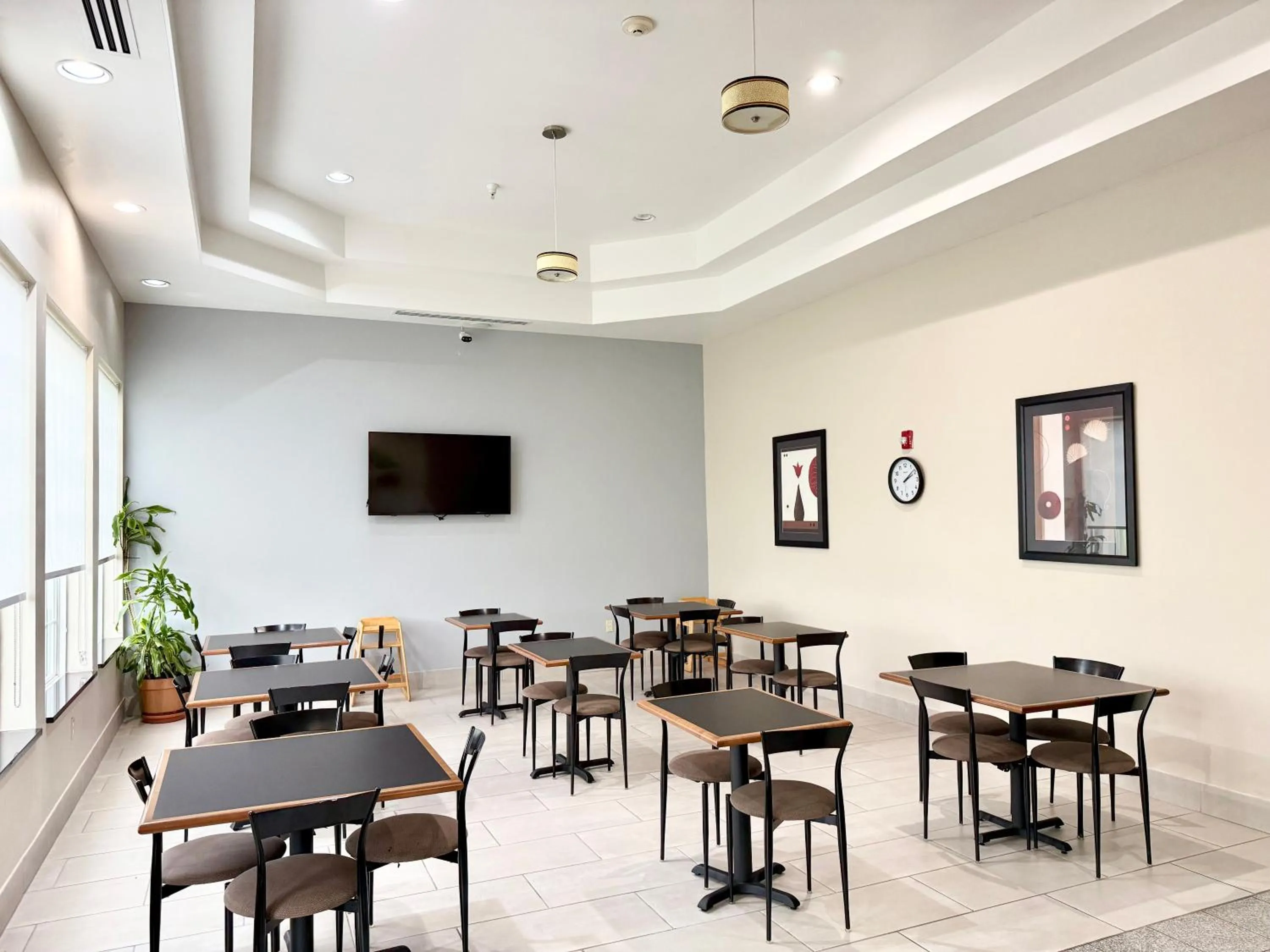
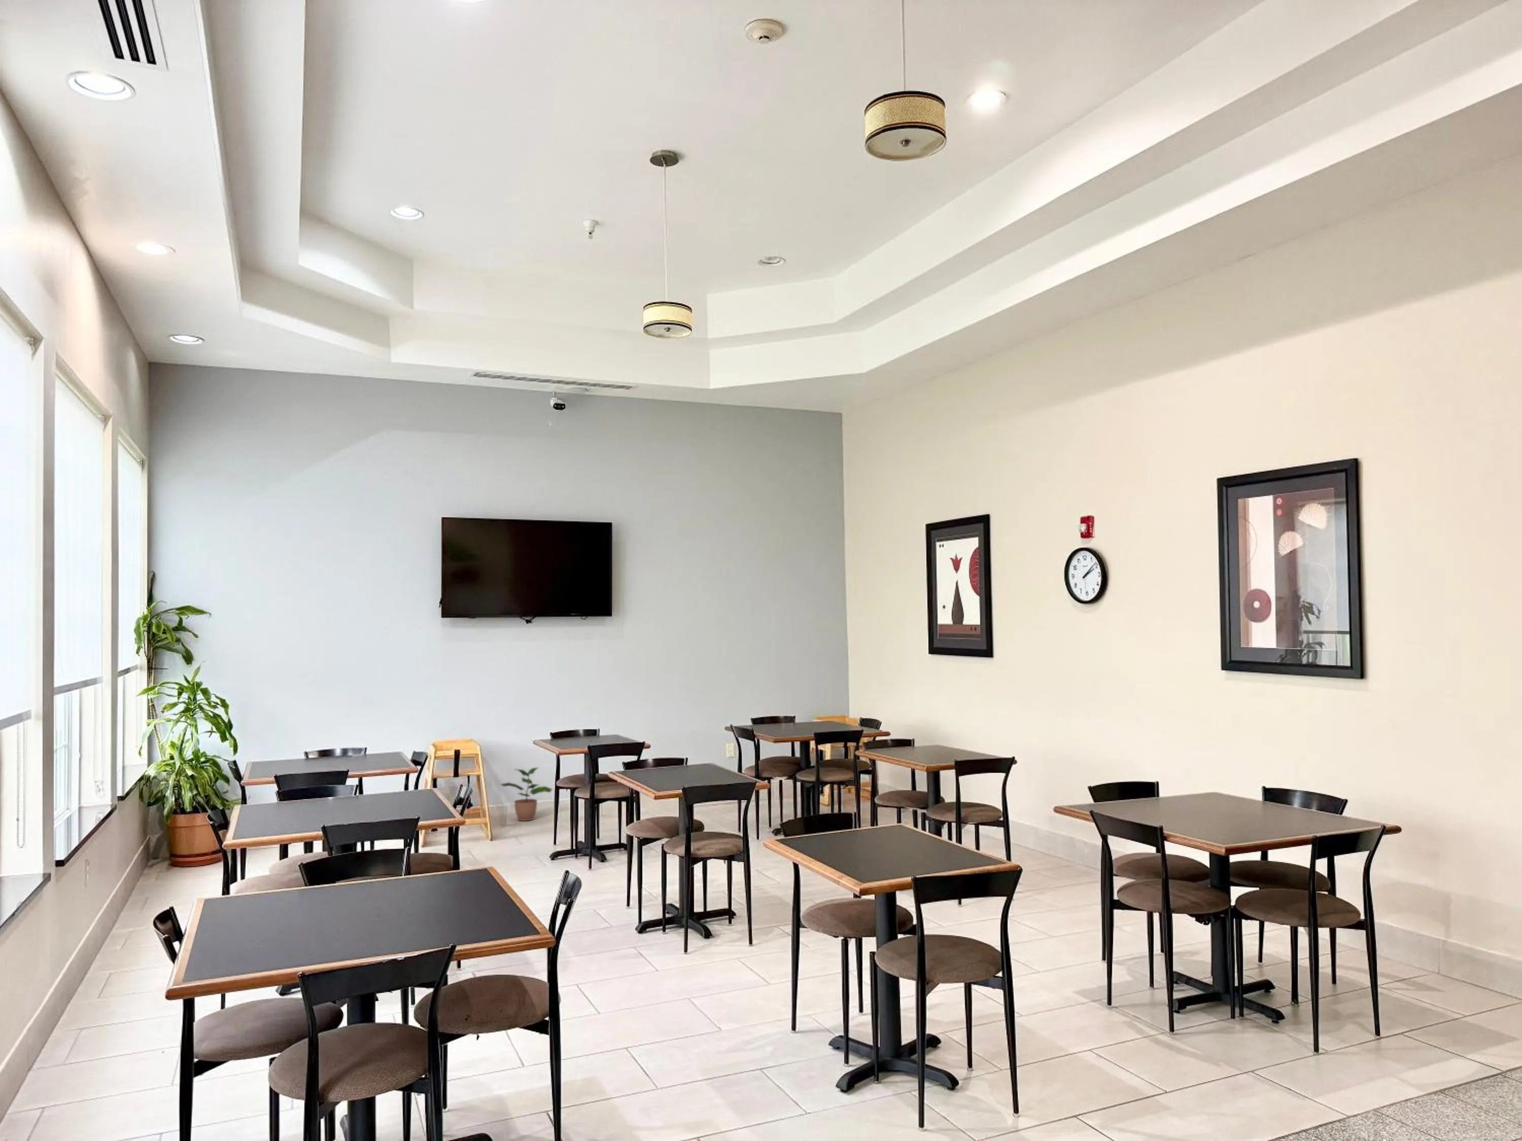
+ potted plant [500,767,552,821]
